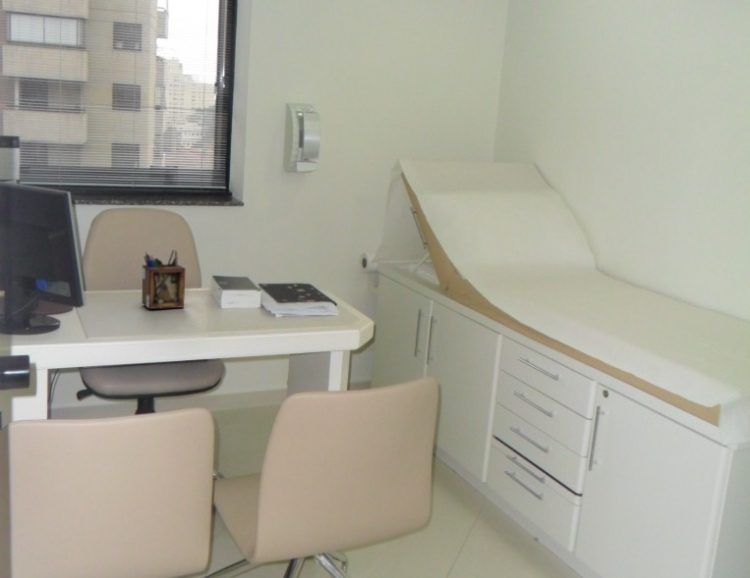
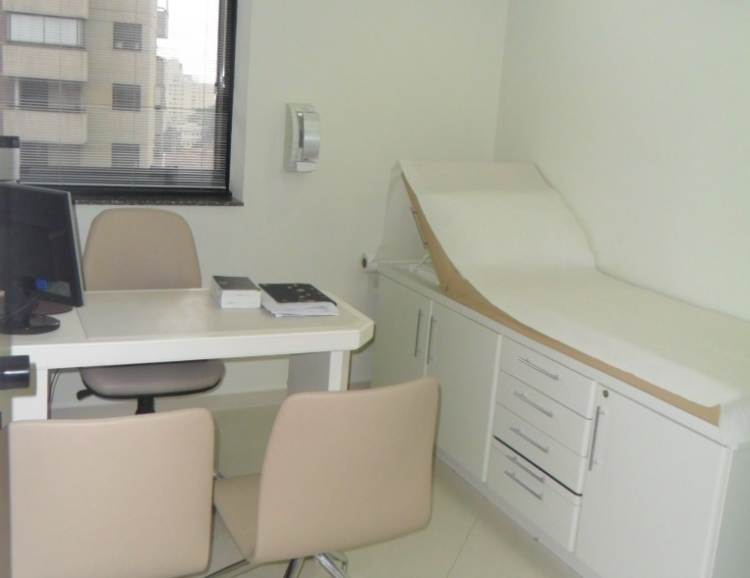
- desk organizer [141,249,186,310]
